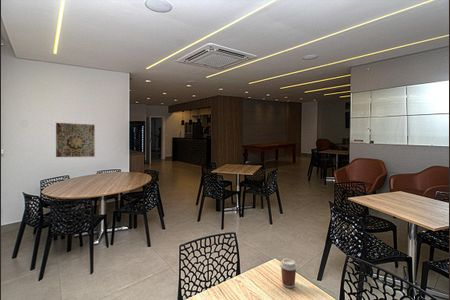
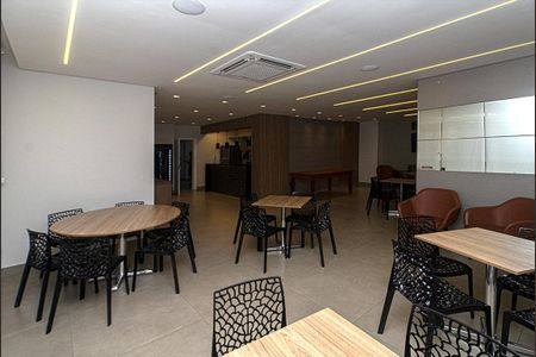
- coffee cup [279,258,298,289]
- wall art [55,122,96,158]
